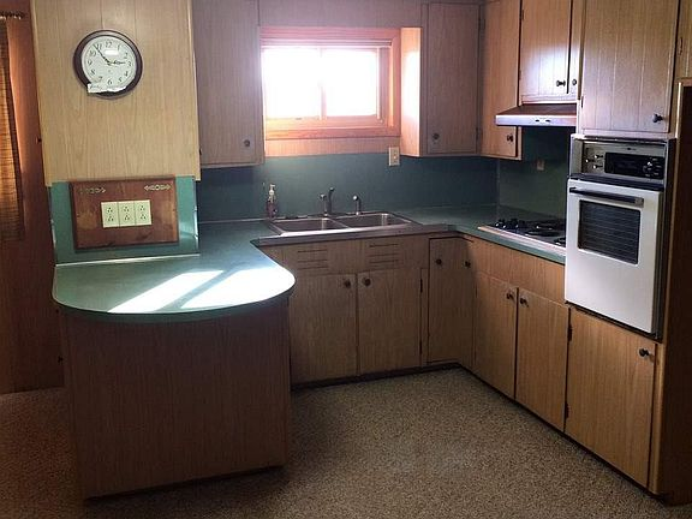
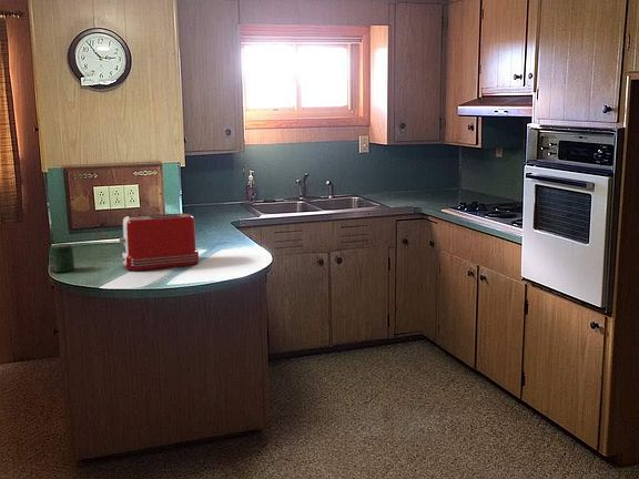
+ toaster [118,212,200,271]
+ jar [48,243,75,274]
